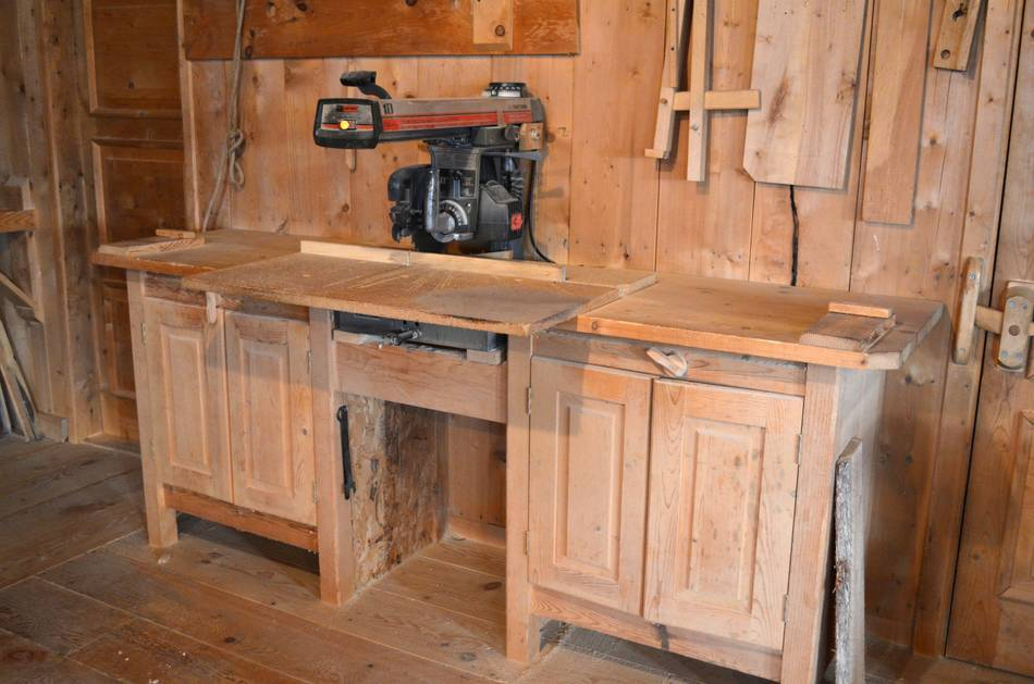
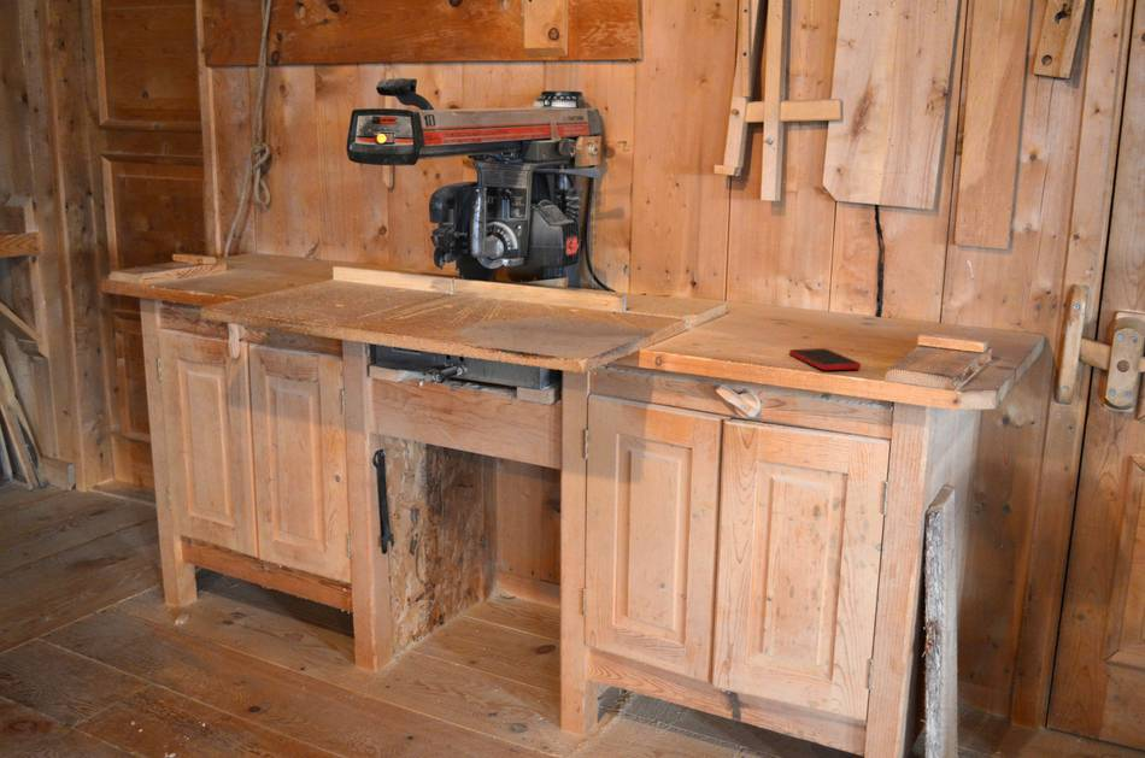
+ cell phone [788,347,862,371]
